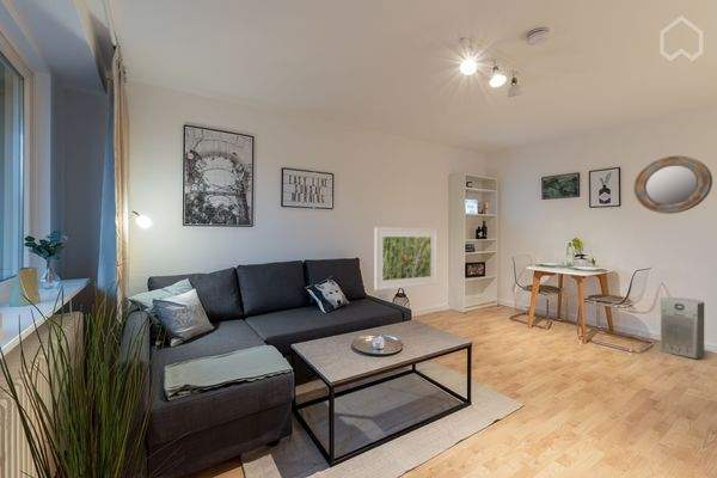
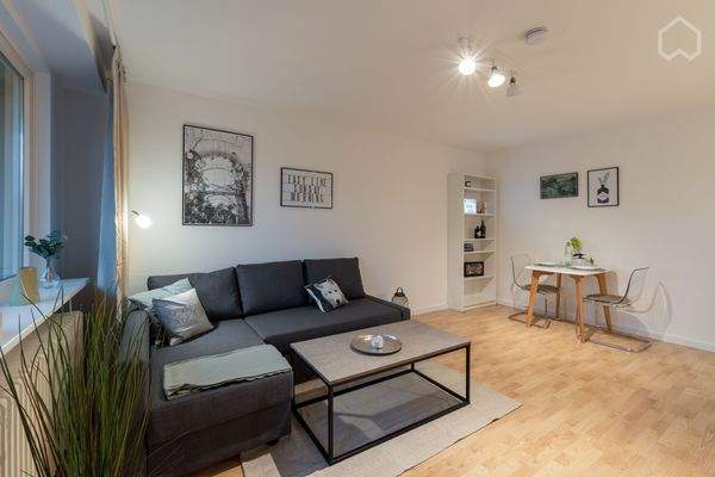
- fan [660,296,705,360]
- home mirror [632,155,713,215]
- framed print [374,226,439,292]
